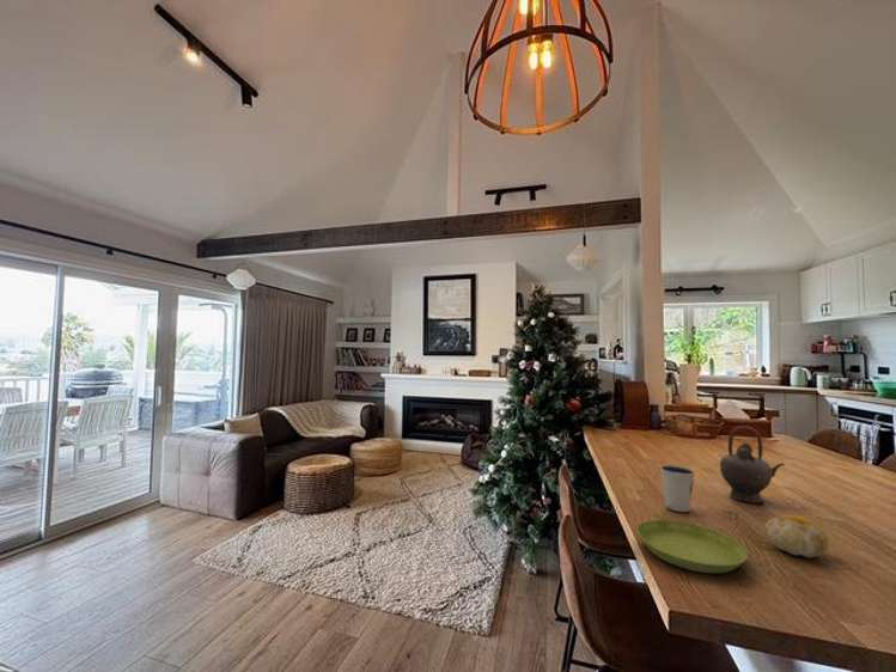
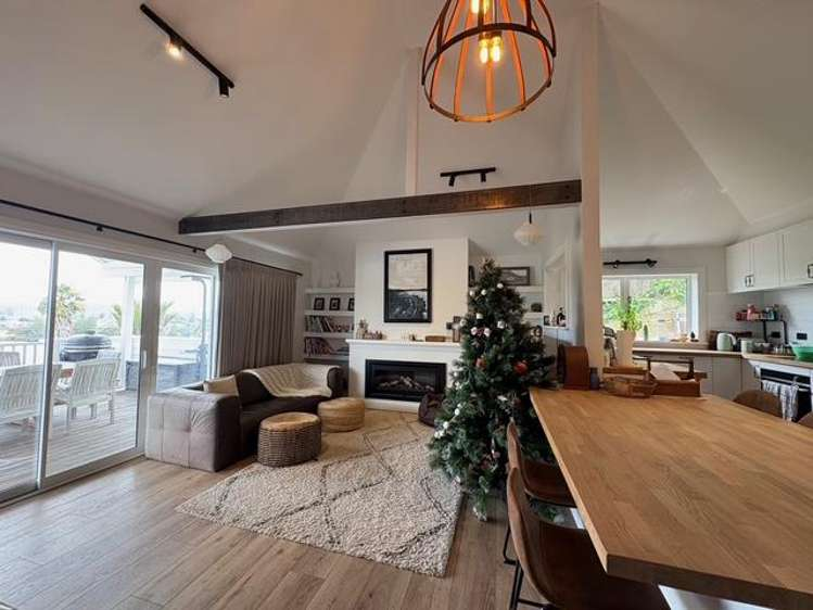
- dixie cup [659,464,696,513]
- teapot [719,424,786,505]
- fruit [763,514,830,558]
- saucer [635,519,749,574]
